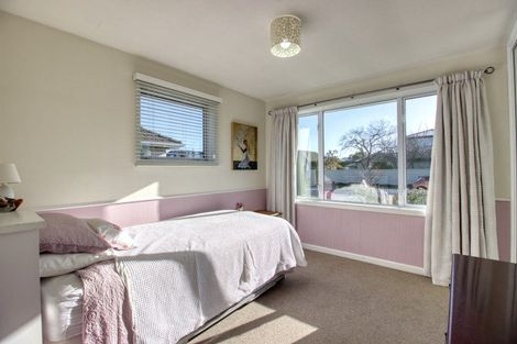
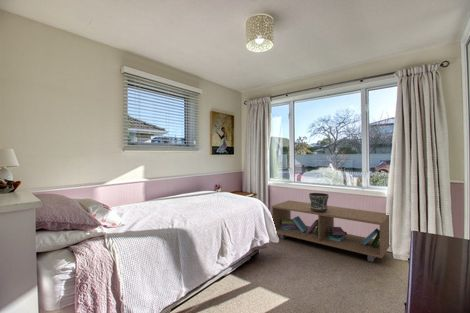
+ storage bench [270,199,391,263]
+ cup [308,192,330,212]
